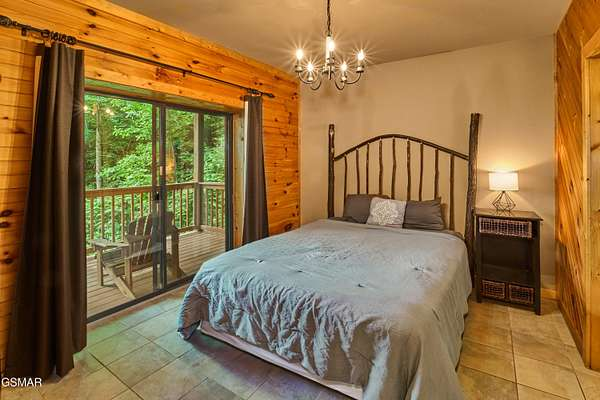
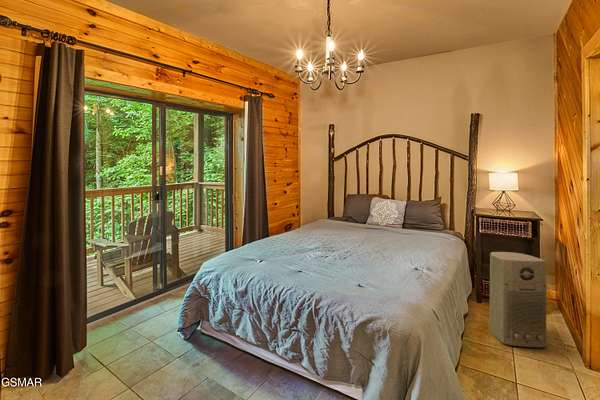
+ air purifier [488,251,548,348]
